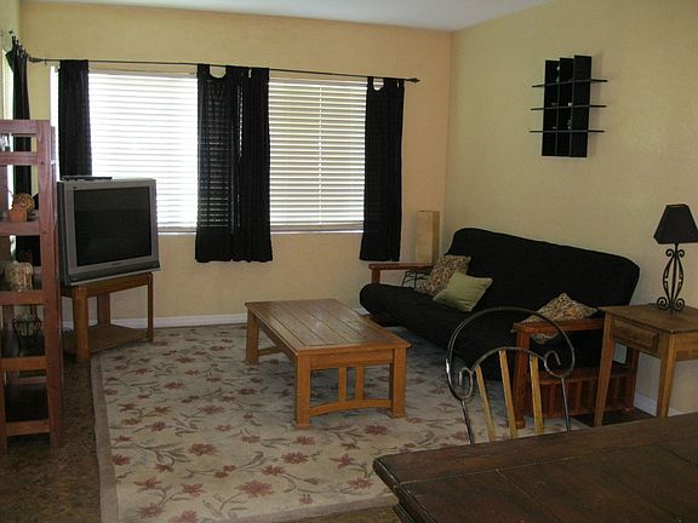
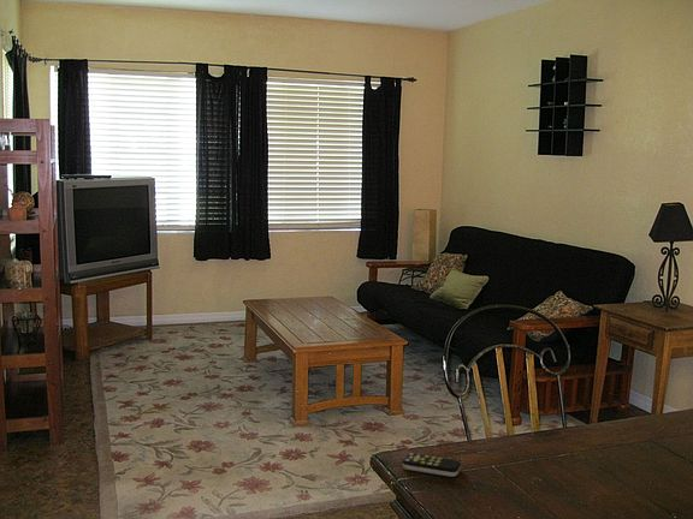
+ remote control [402,452,462,478]
